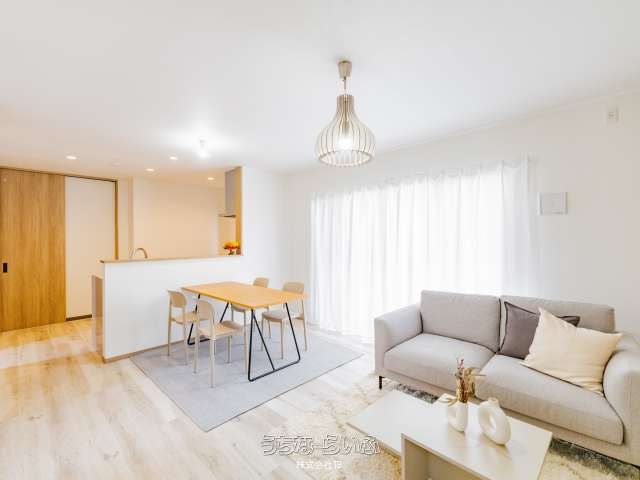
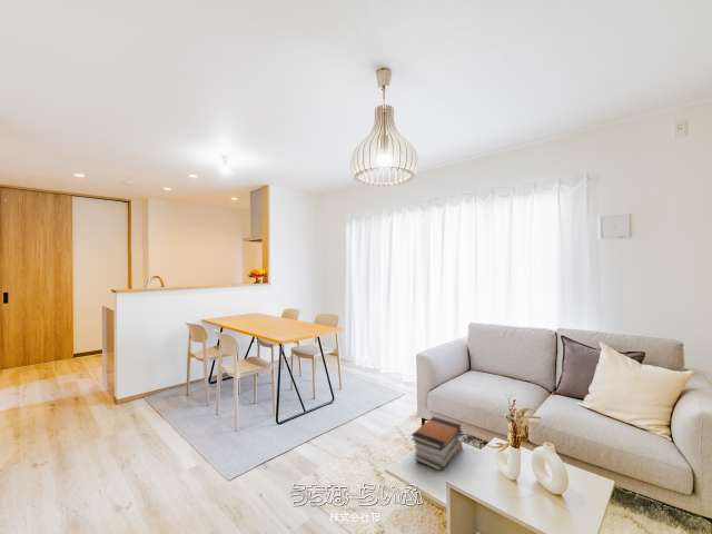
+ book stack [411,416,464,473]
